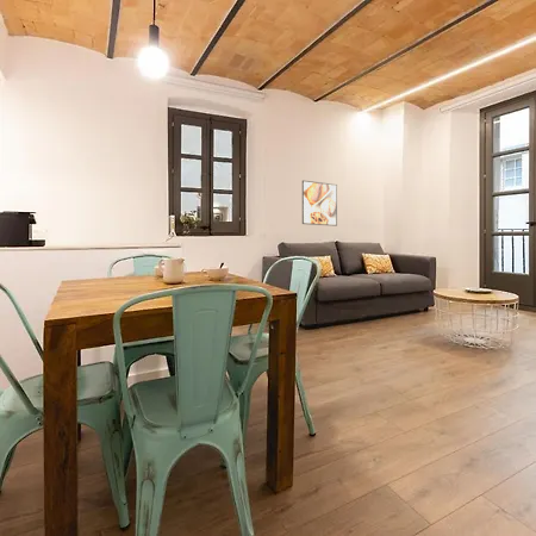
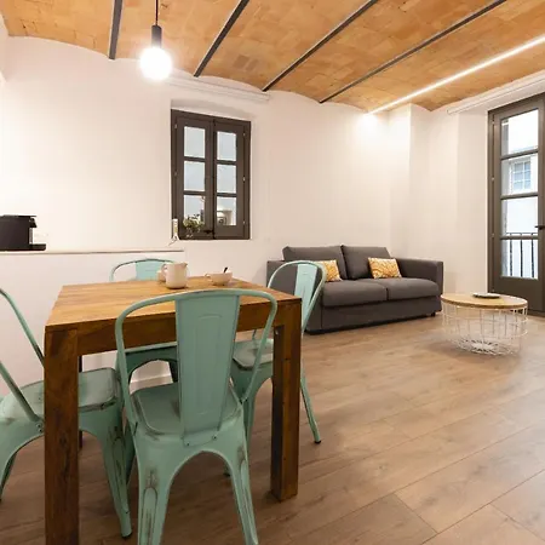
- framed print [301,179,338,228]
